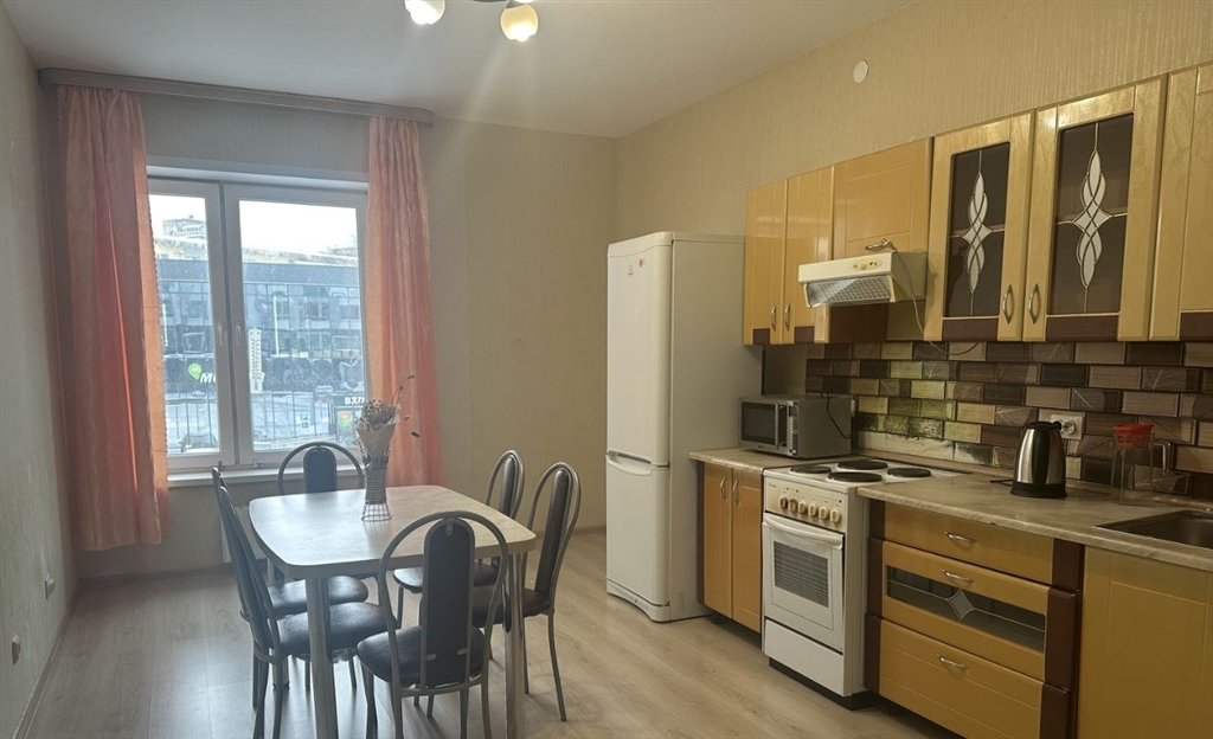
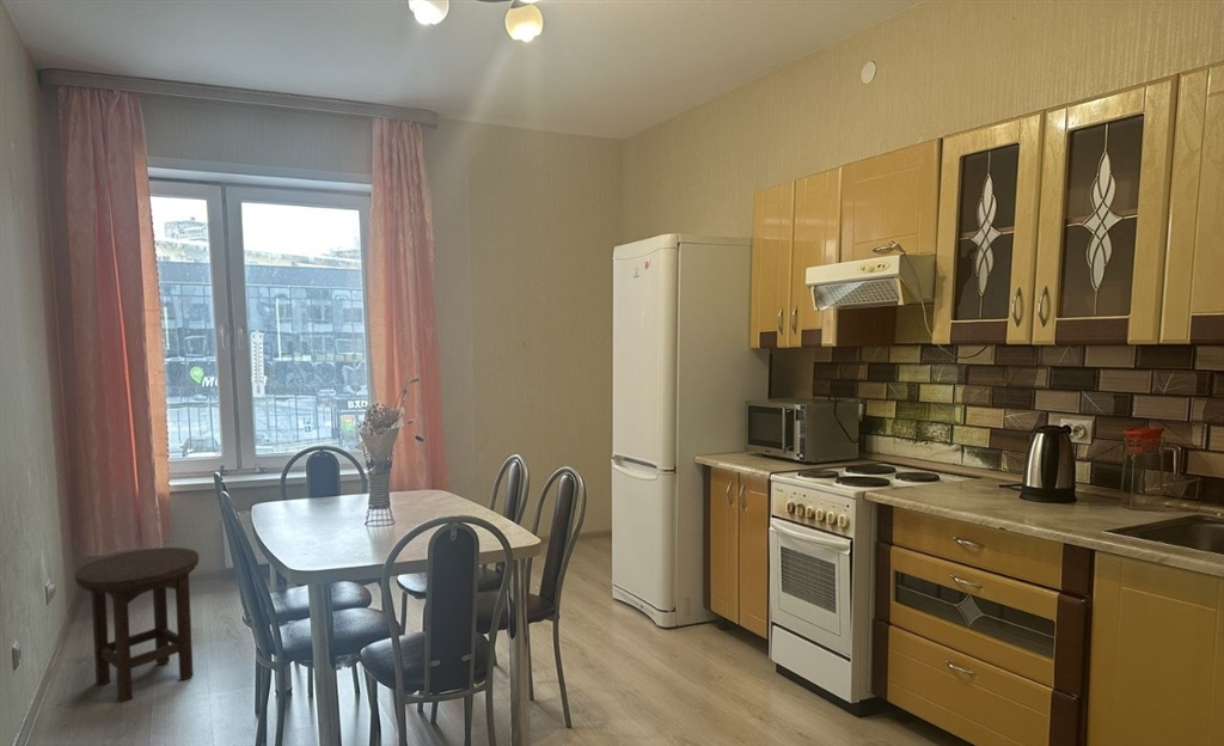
+ stool [74,546,200,703]
